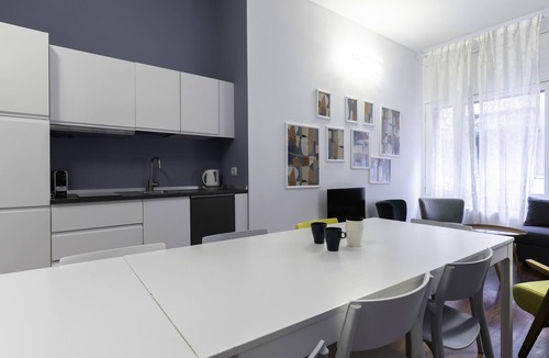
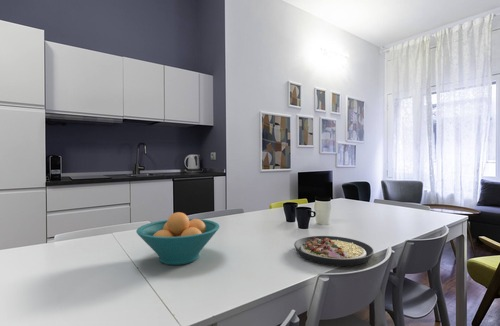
+ plate [293,235,375,267]
+ fruit bowl [135,211,220,266]
